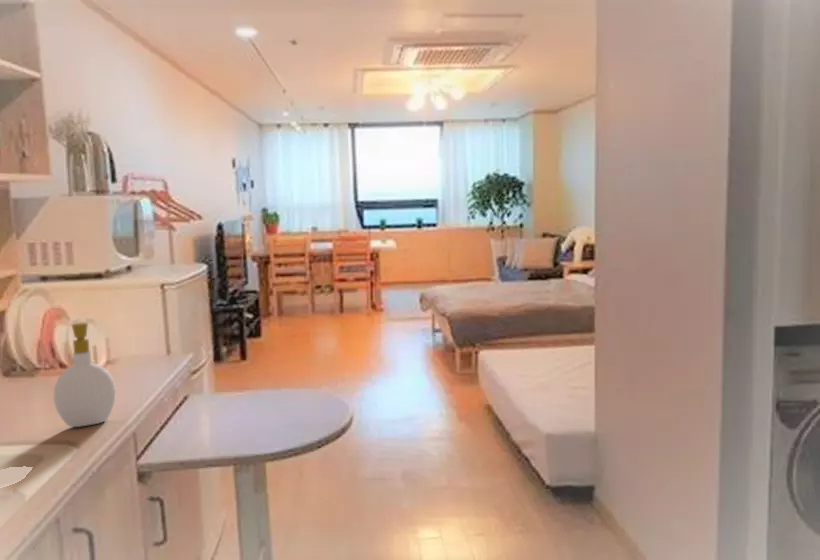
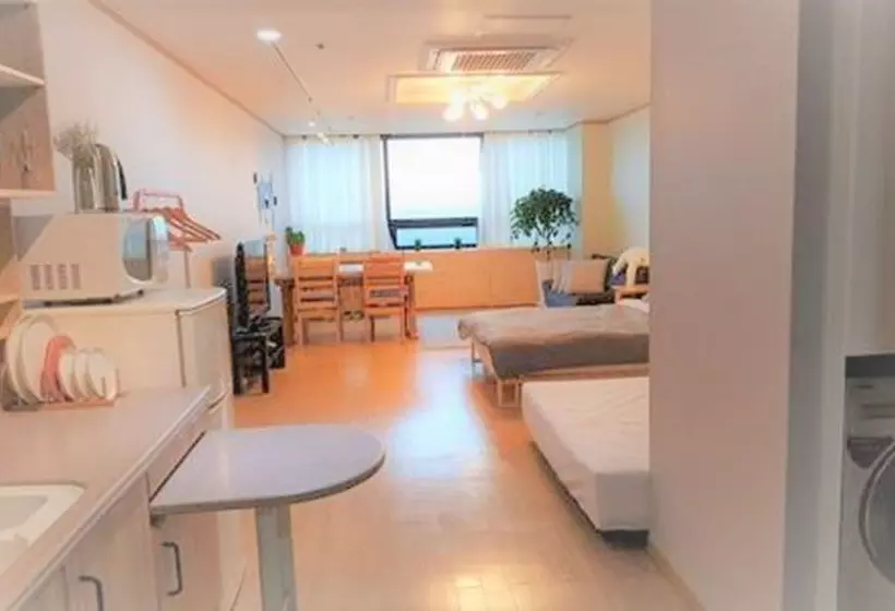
- soap bottle [53,321,117,428]
